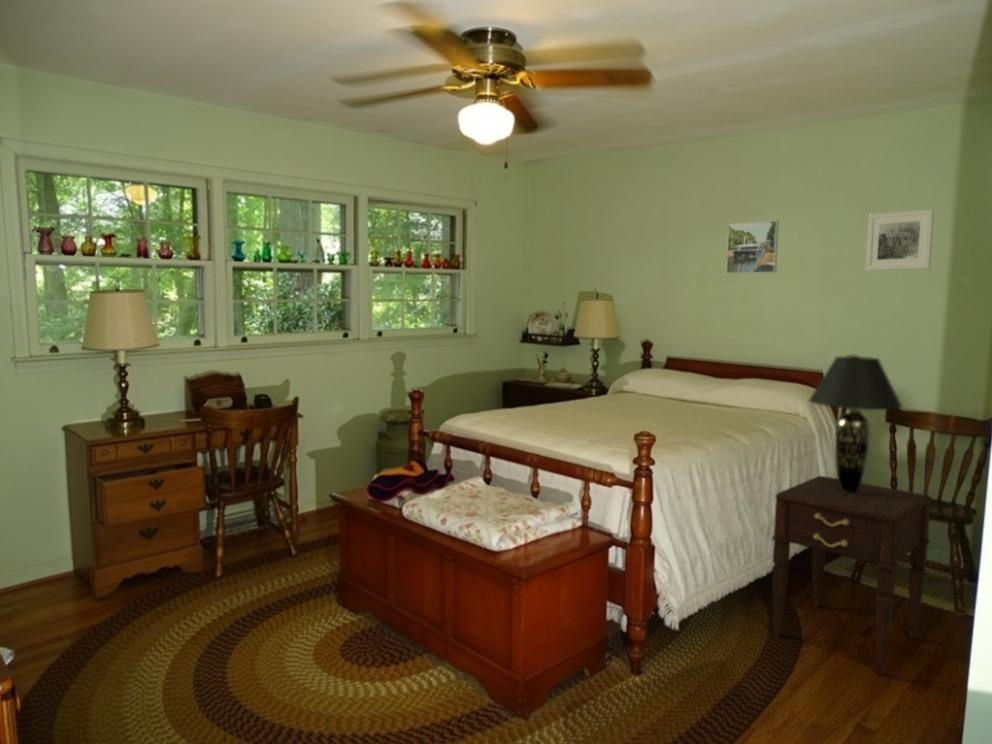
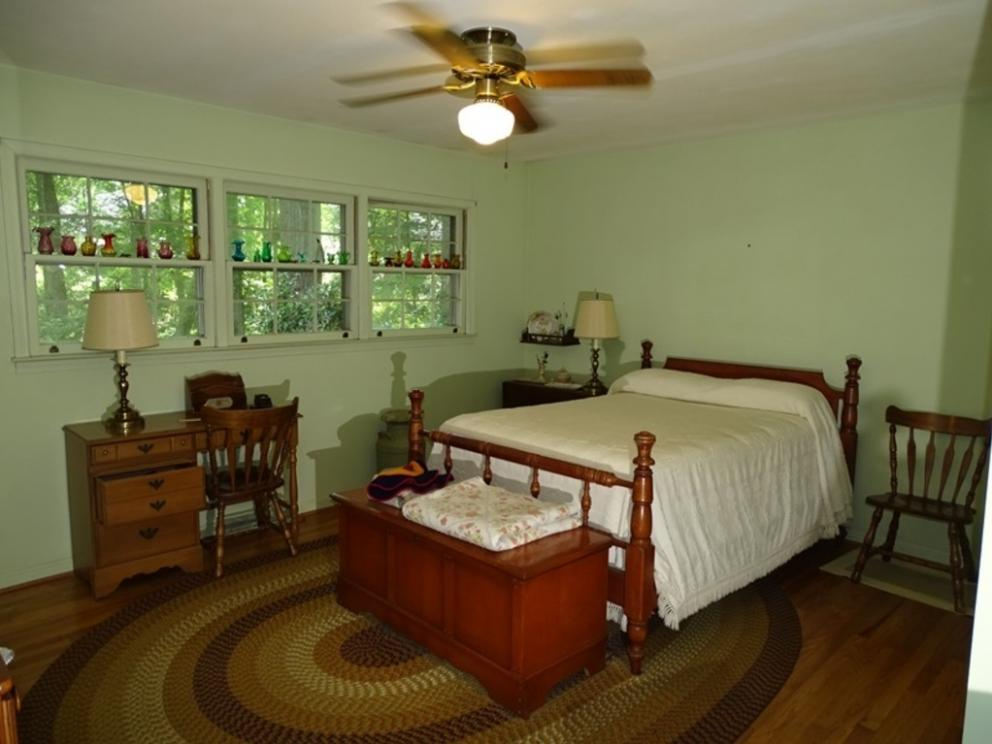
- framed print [864,208,935,272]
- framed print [725,219,780,275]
- nightstand [771,475,934,675]
- table lamp [807,356,904,494]
